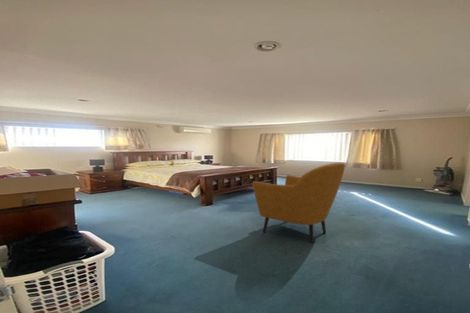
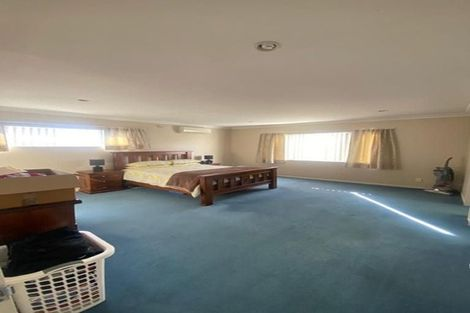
- armchair [251,162,346,243]
